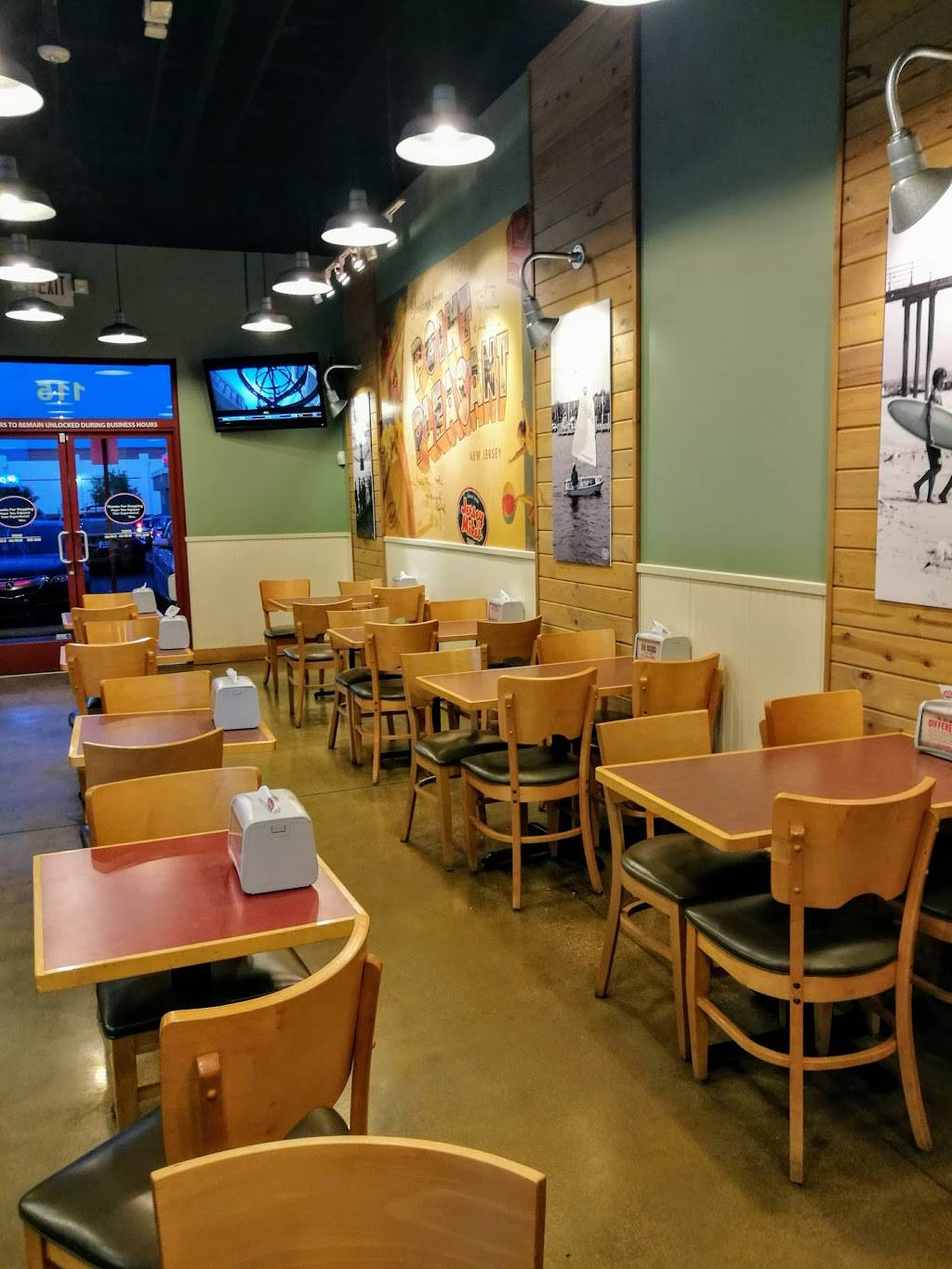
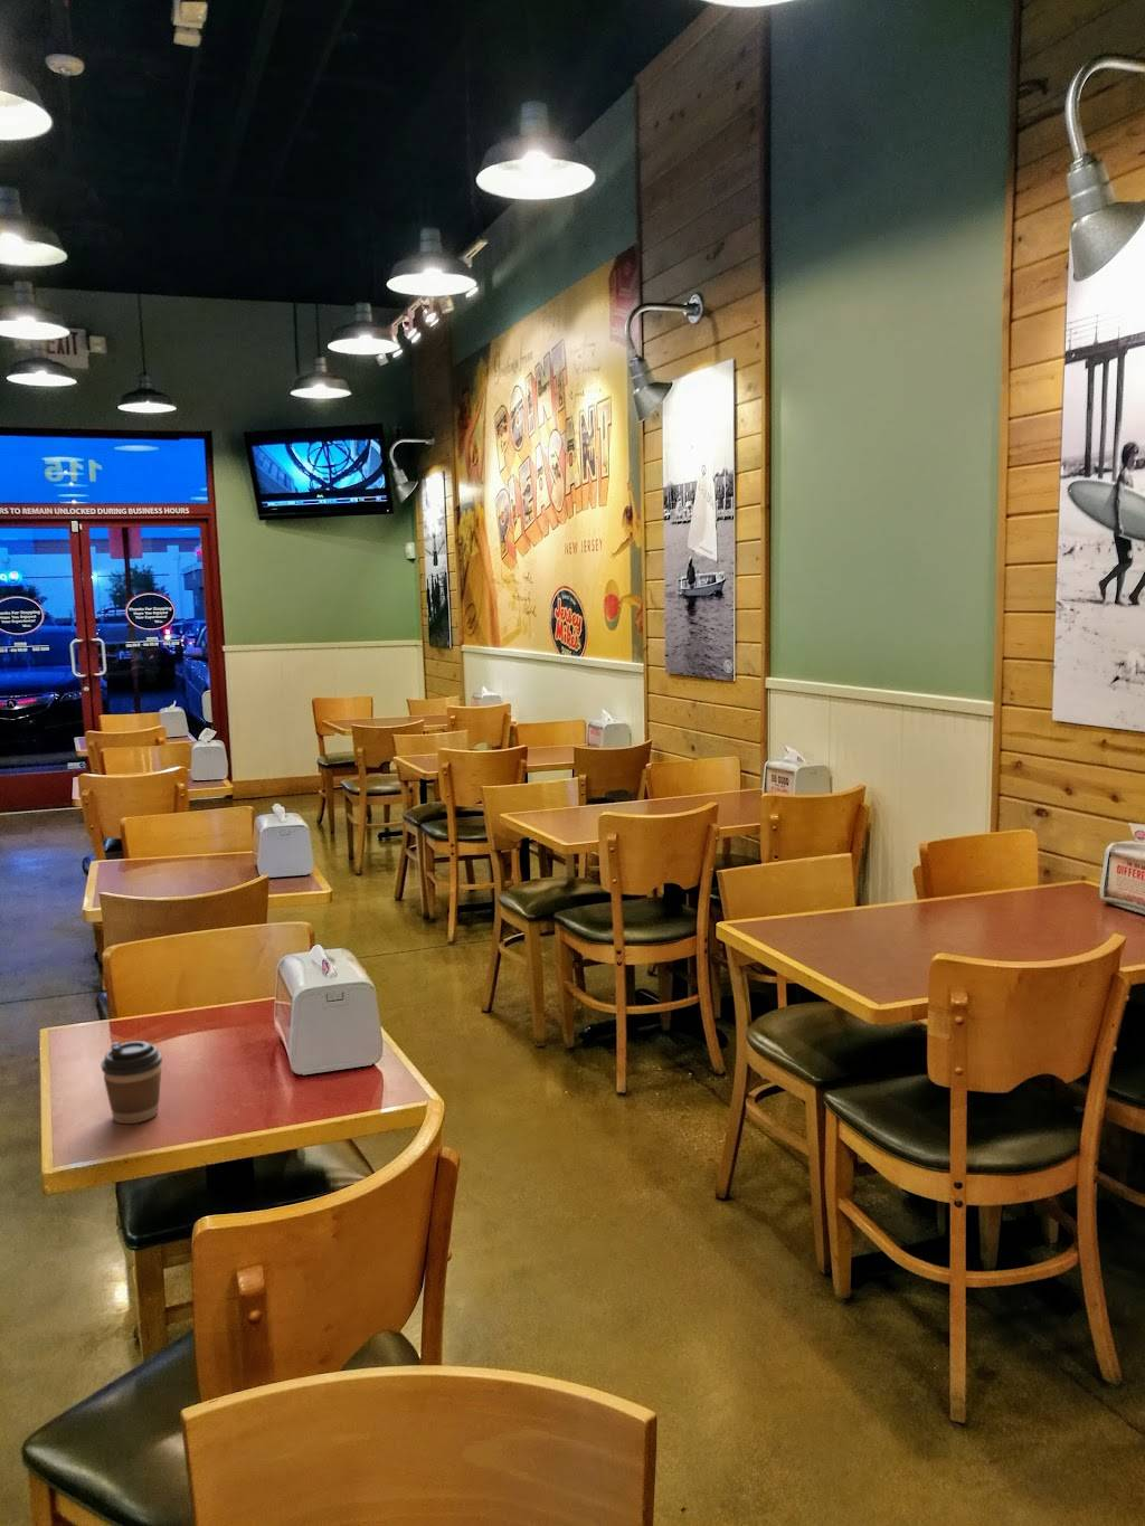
+ coffee cup [100,1040,164,1124]
